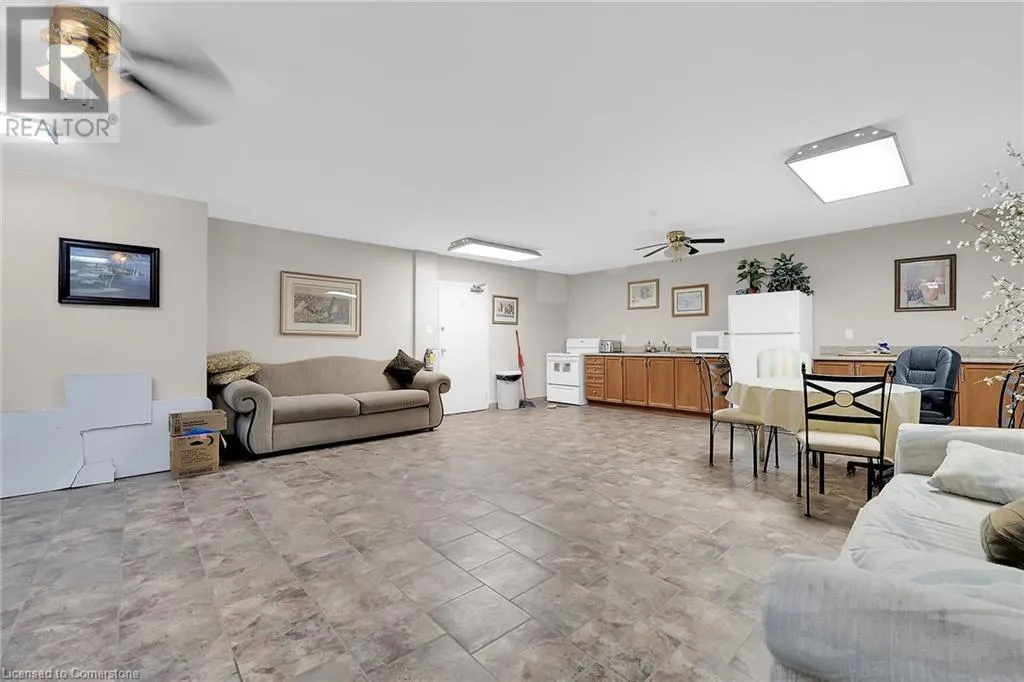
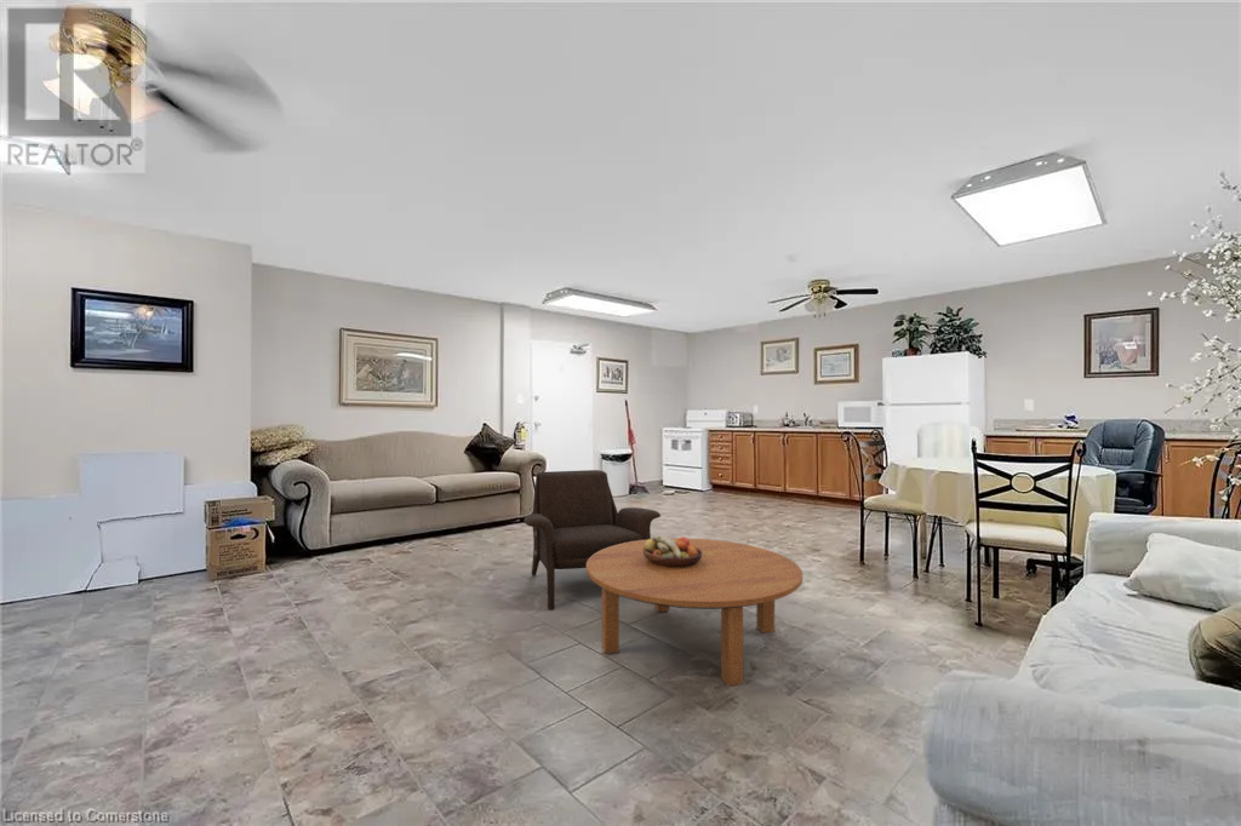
+ coffee table [585,537,803,687]
+ armchair [522,469,662,612]
+ fruit bowl [644,534,702,567]
